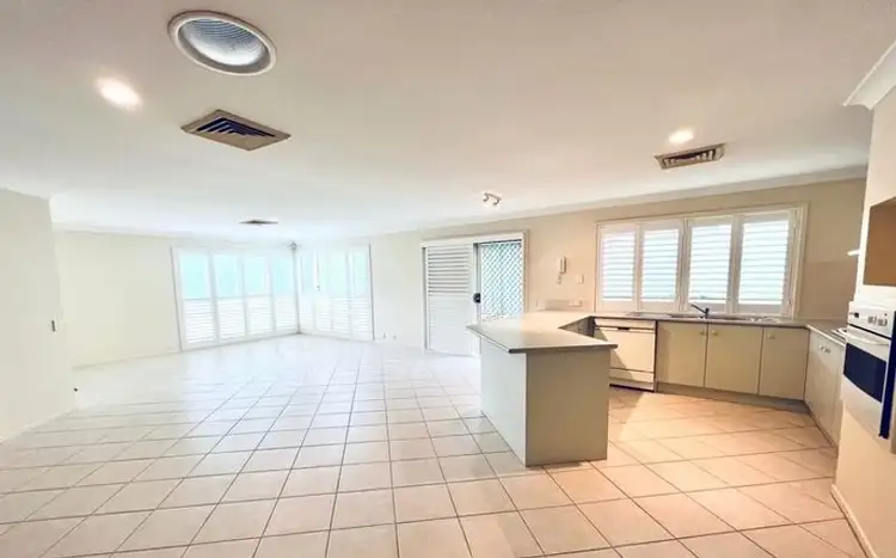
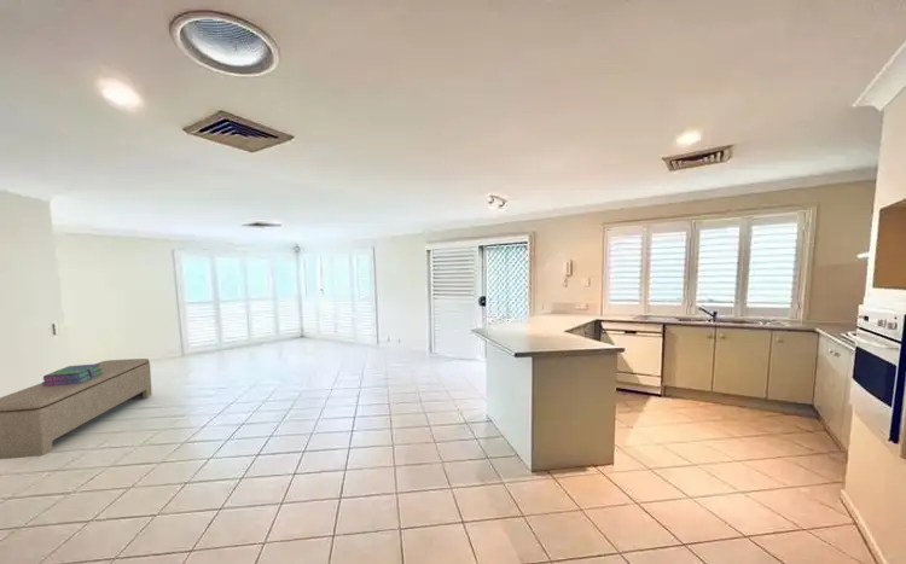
+ stack of books [41,362,103,386]
+ bench [0,357,153,460]
